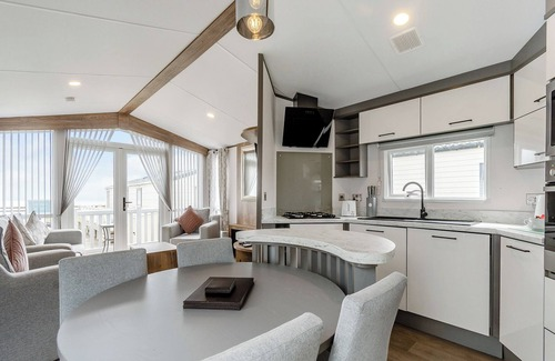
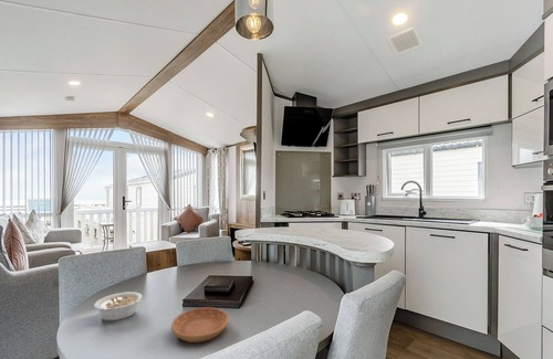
+ legume [93,291,145,321]
+ saucer [170,306,230,344]
